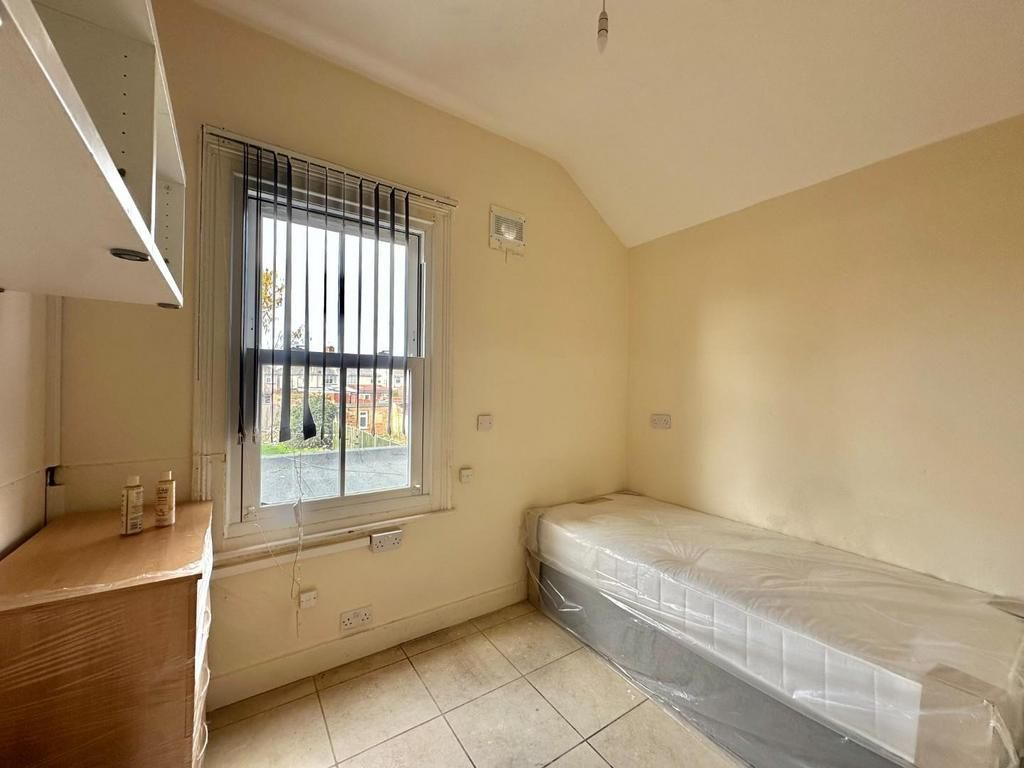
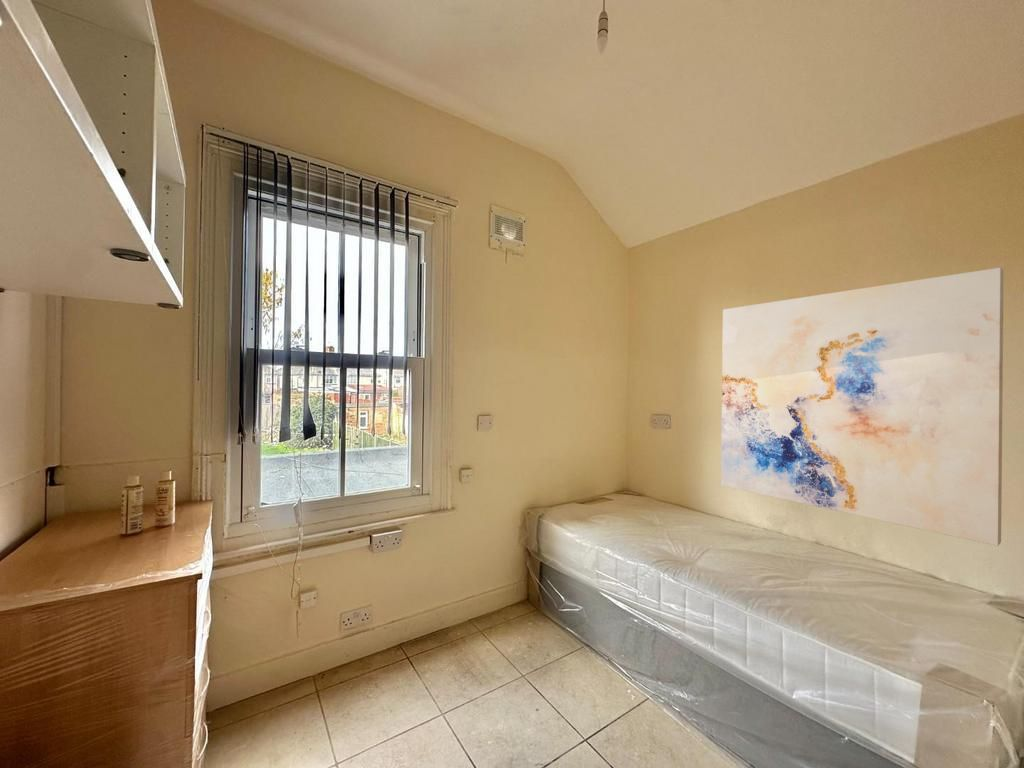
+ wall art [720,267,1005,547]
